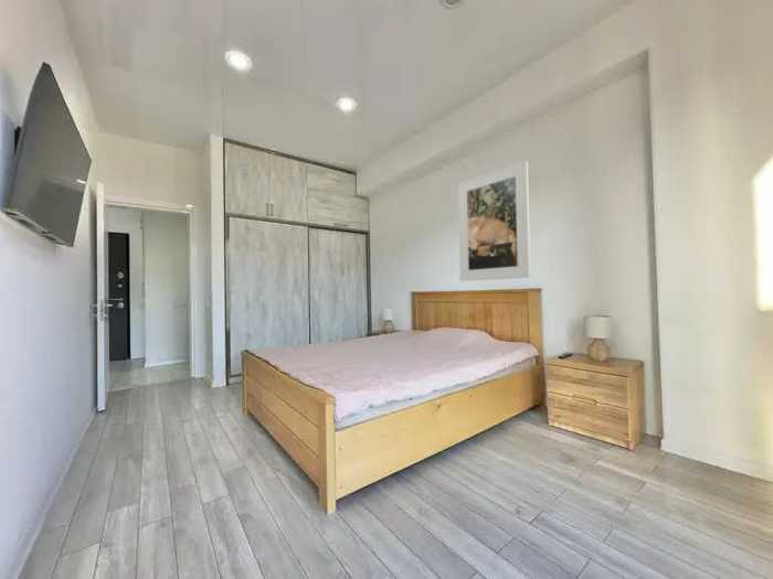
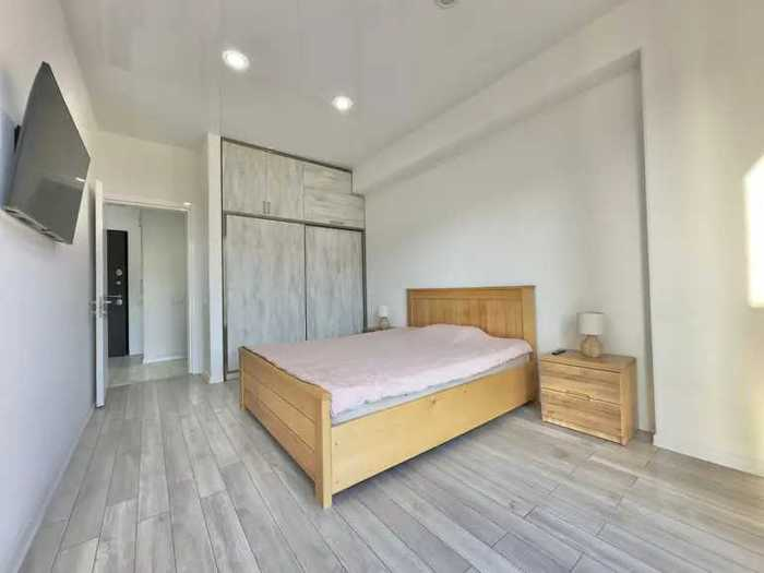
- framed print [457,160,531,282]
